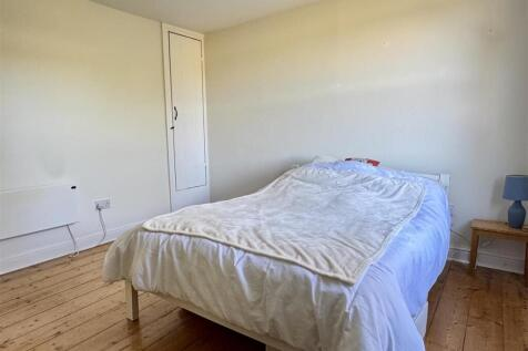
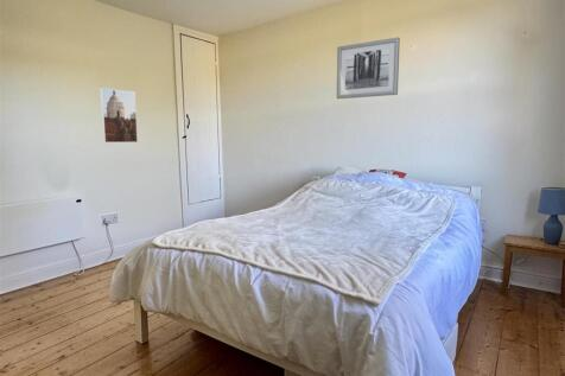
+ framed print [99,87,139,144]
+ wall art [336,37,401,100]
